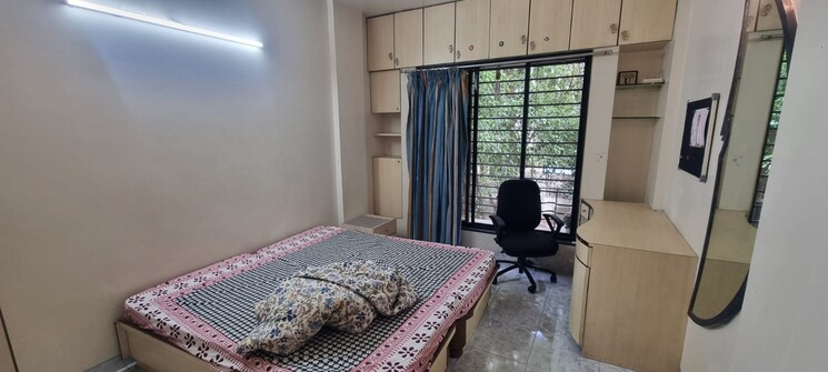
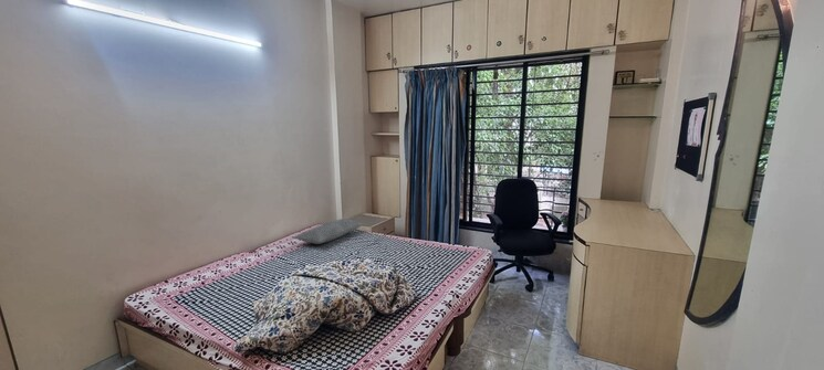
+ pillow [292,218,365,245]
